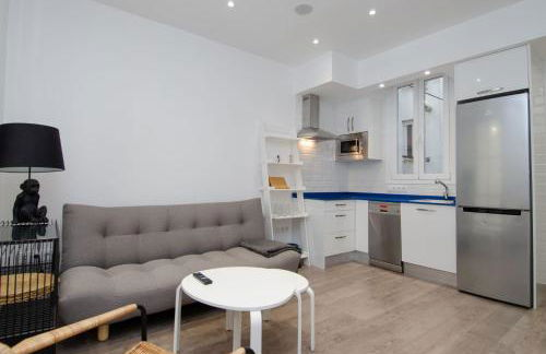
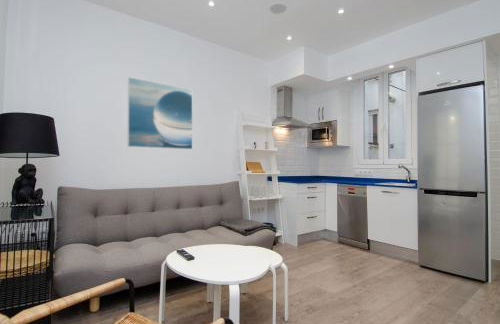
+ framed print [127,76,193,150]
